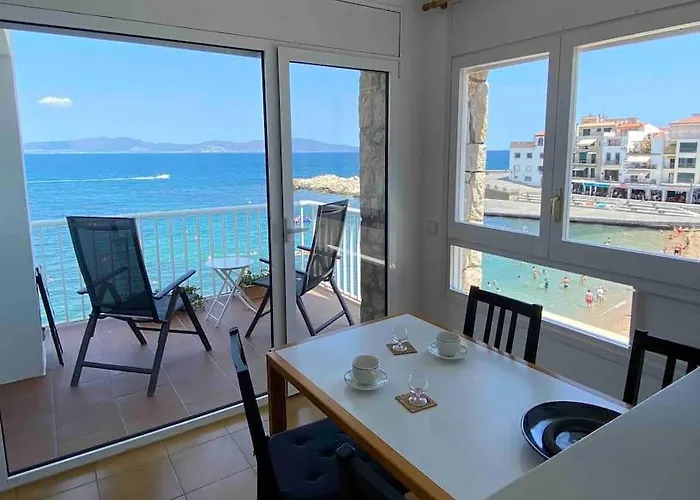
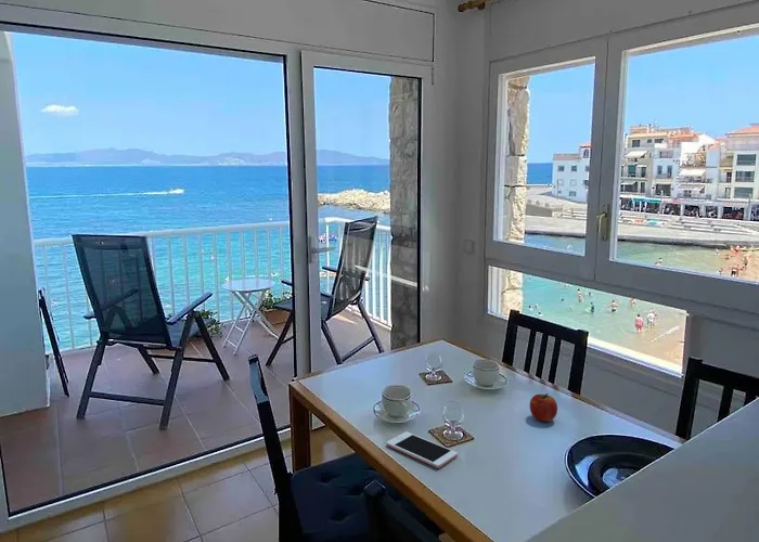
+ cell phone [385,430,459,469]
+ fruit [529,392,558,423]
